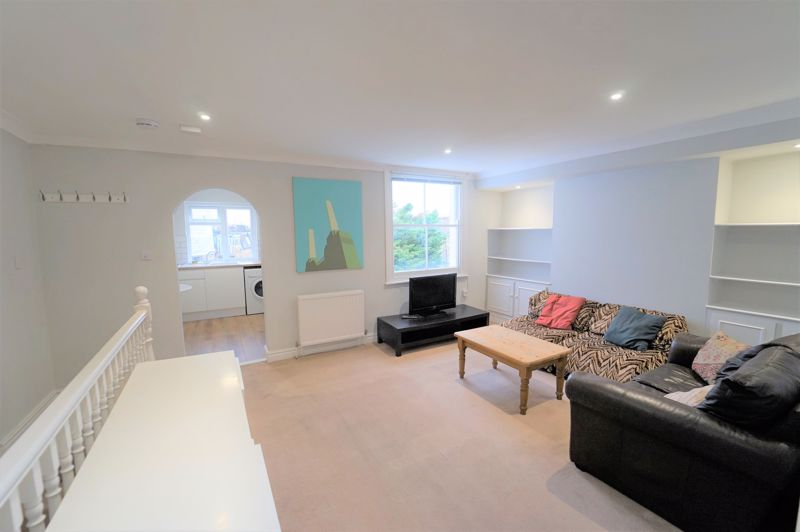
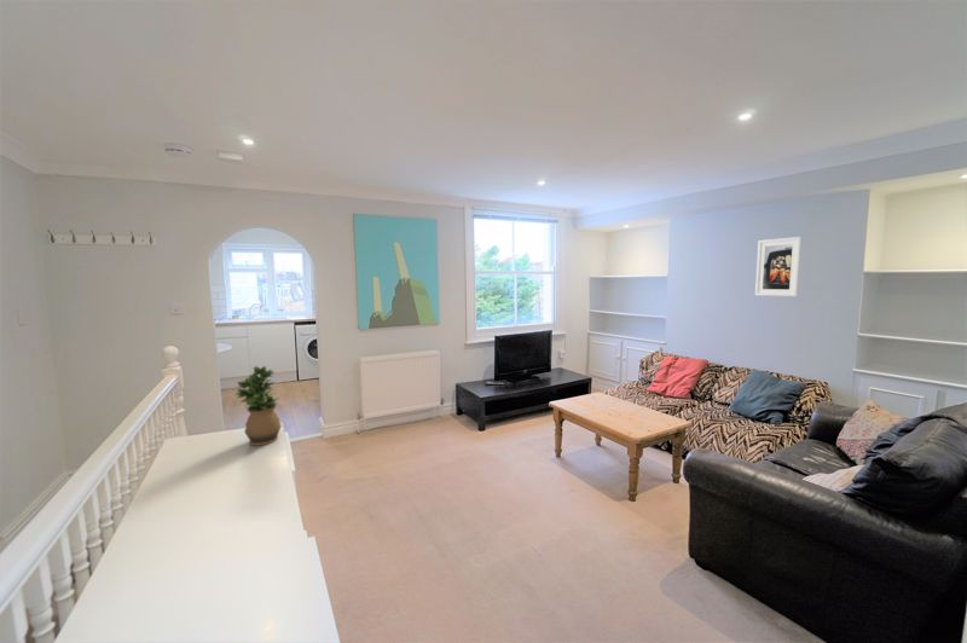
+ potted plant [236,365,283,447]
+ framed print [754,236,803,297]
